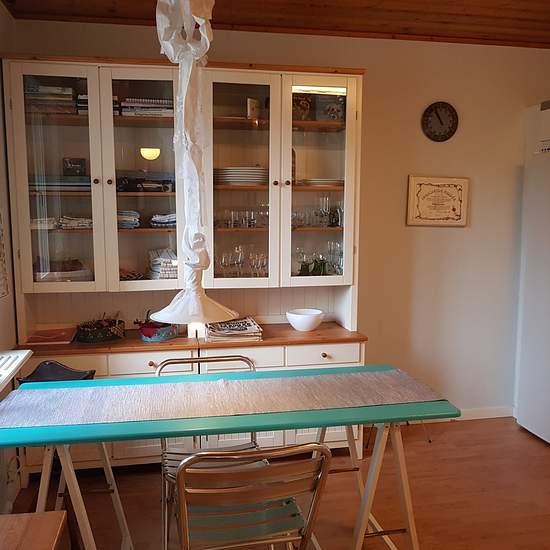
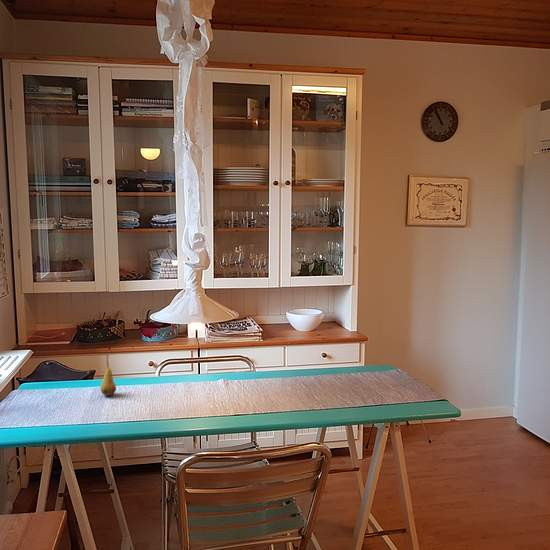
+ fruit [99,360,117,397]
